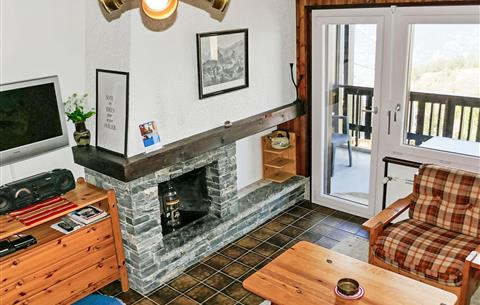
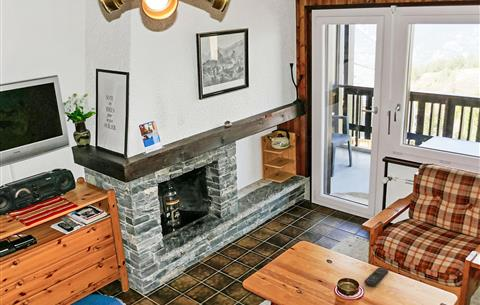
+ remote control [363,267,389,287]
